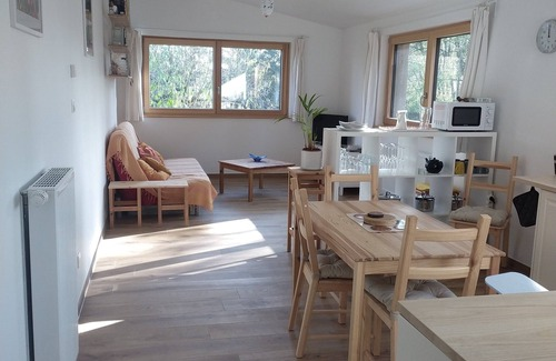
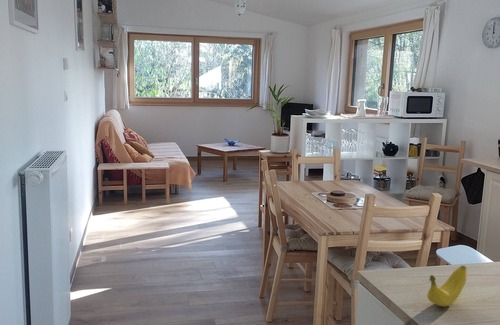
+ banana [427,265,468,308]
